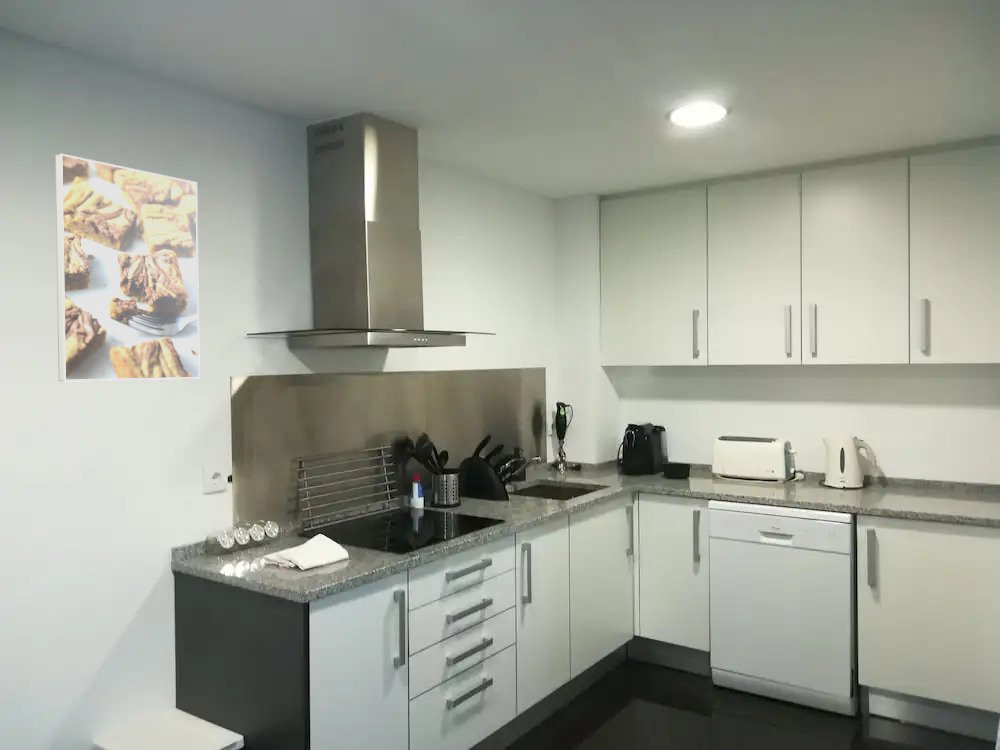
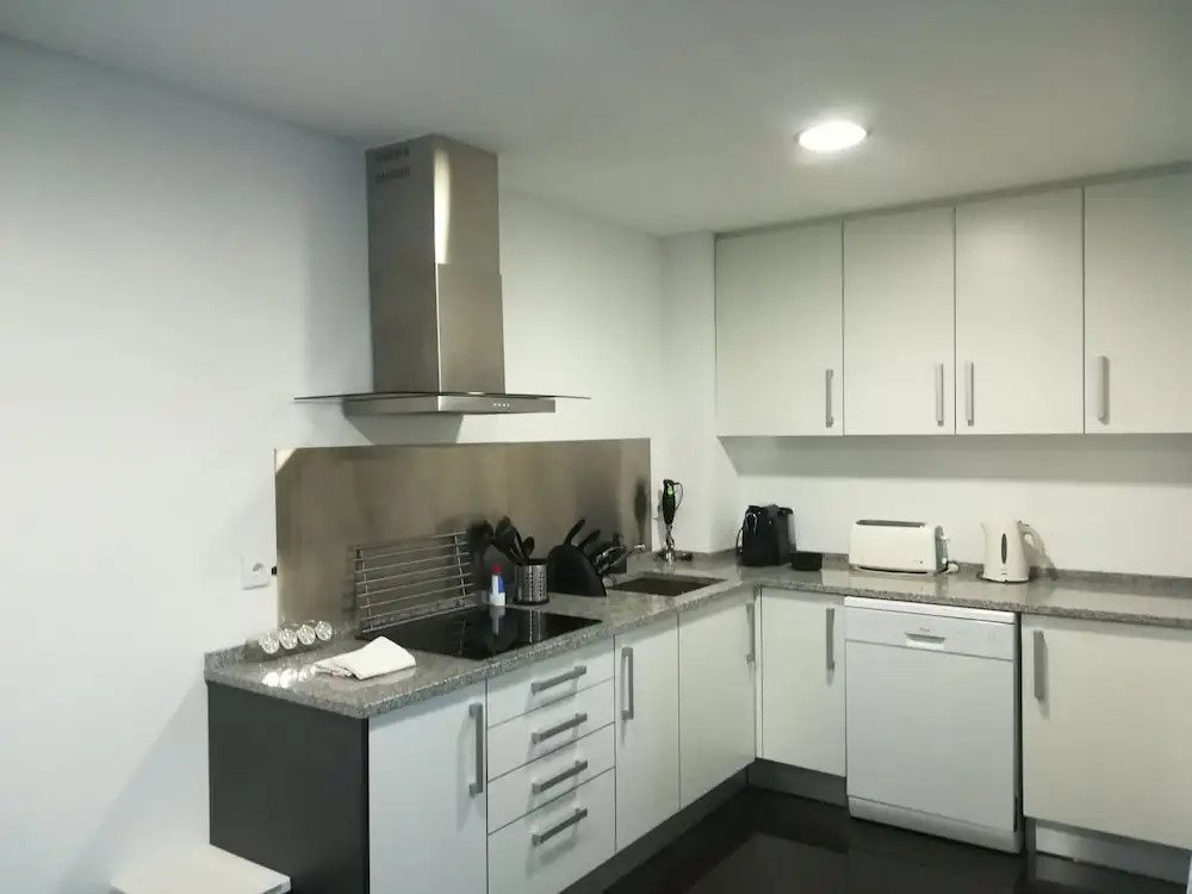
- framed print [54,152,201,382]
